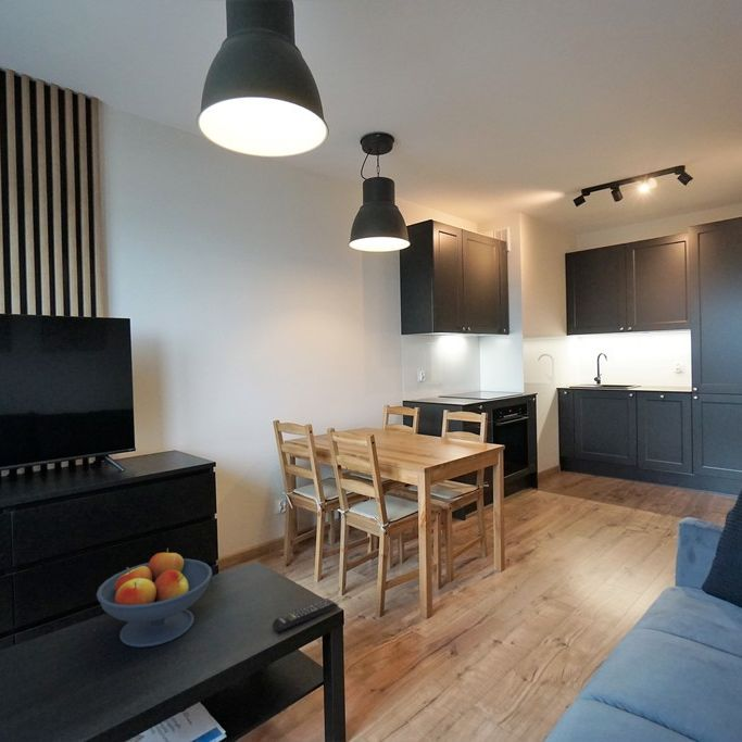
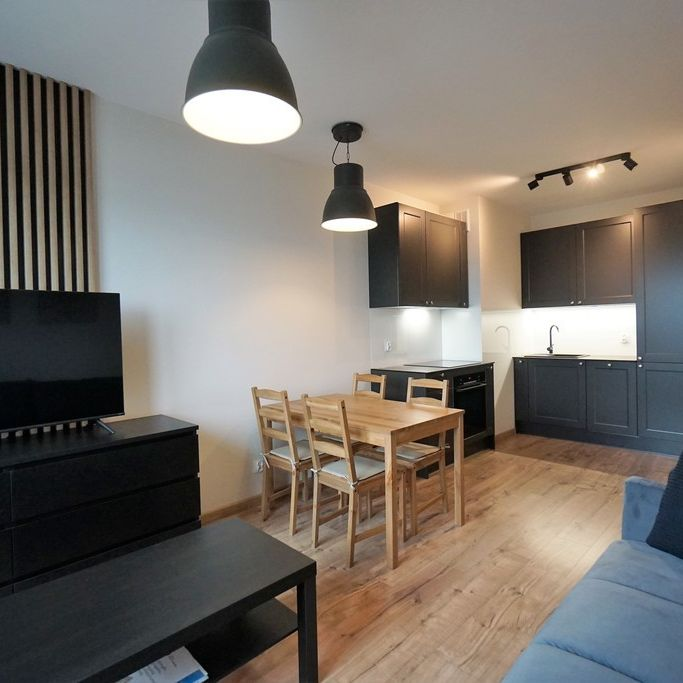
- fruit bowl [96,548,213,649]
- remote control [272,598,340,633]
